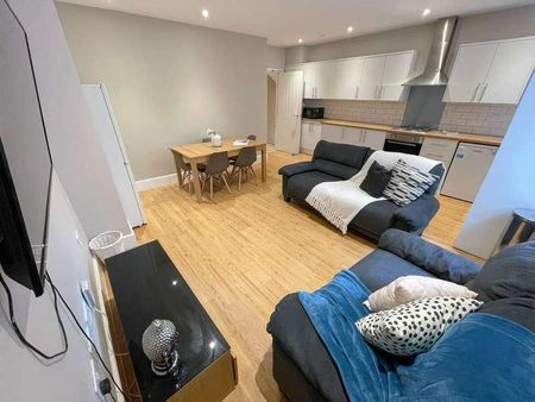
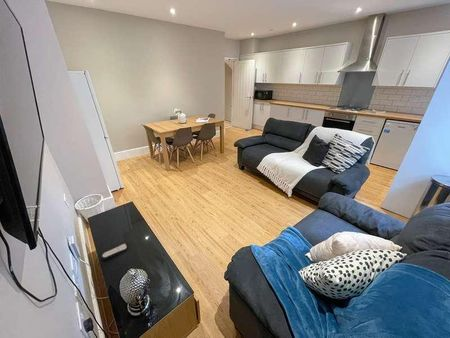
+ remote control [100,243,129,261]
